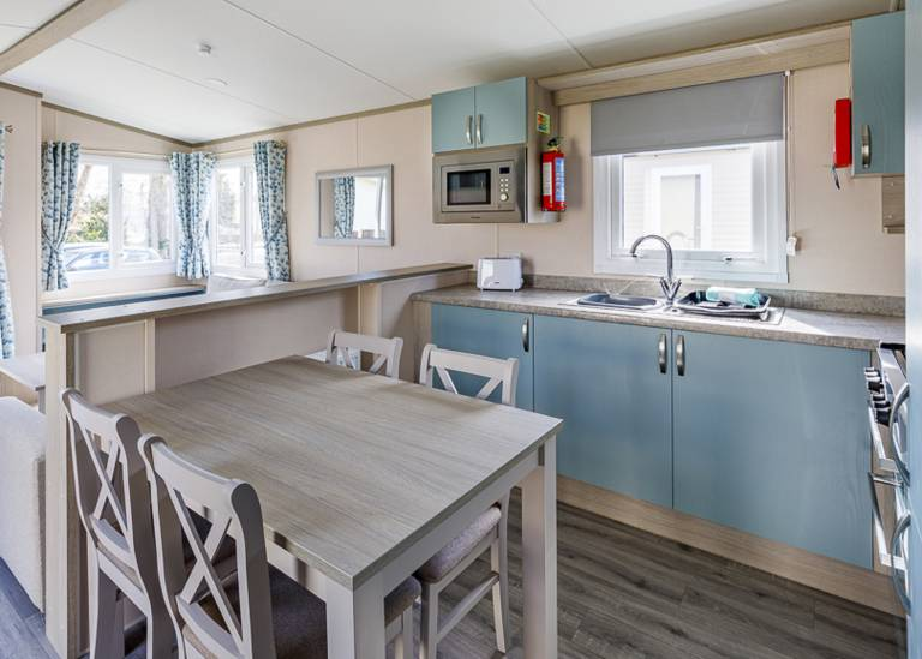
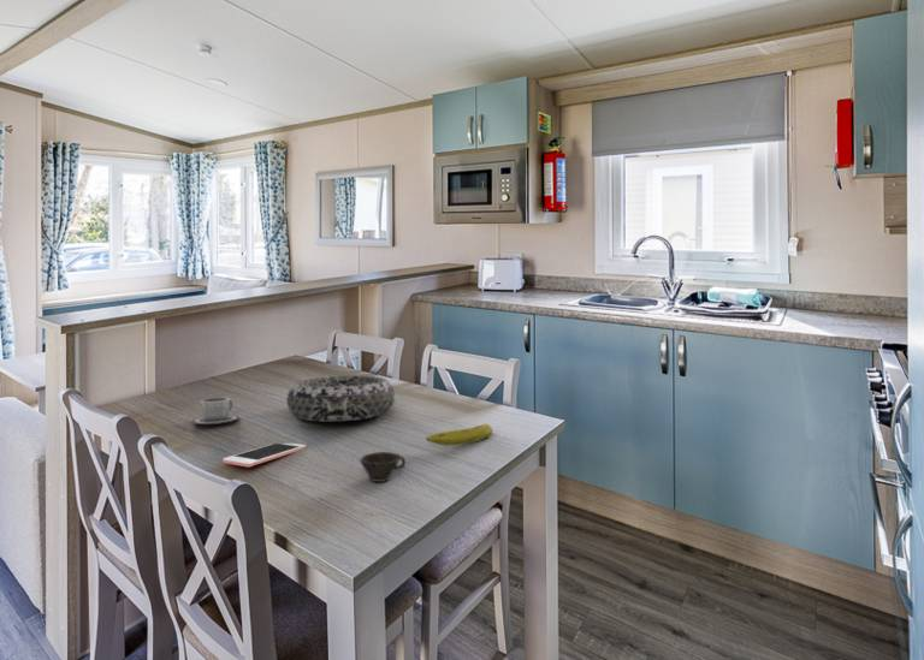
+ decorative bowl [285,375,396,423]
+ cup [359,451,407,483]
+ fruit [425,423,493,446]
+ cell phone [221,442,307,468]
+ cup [191,397,241,426]
